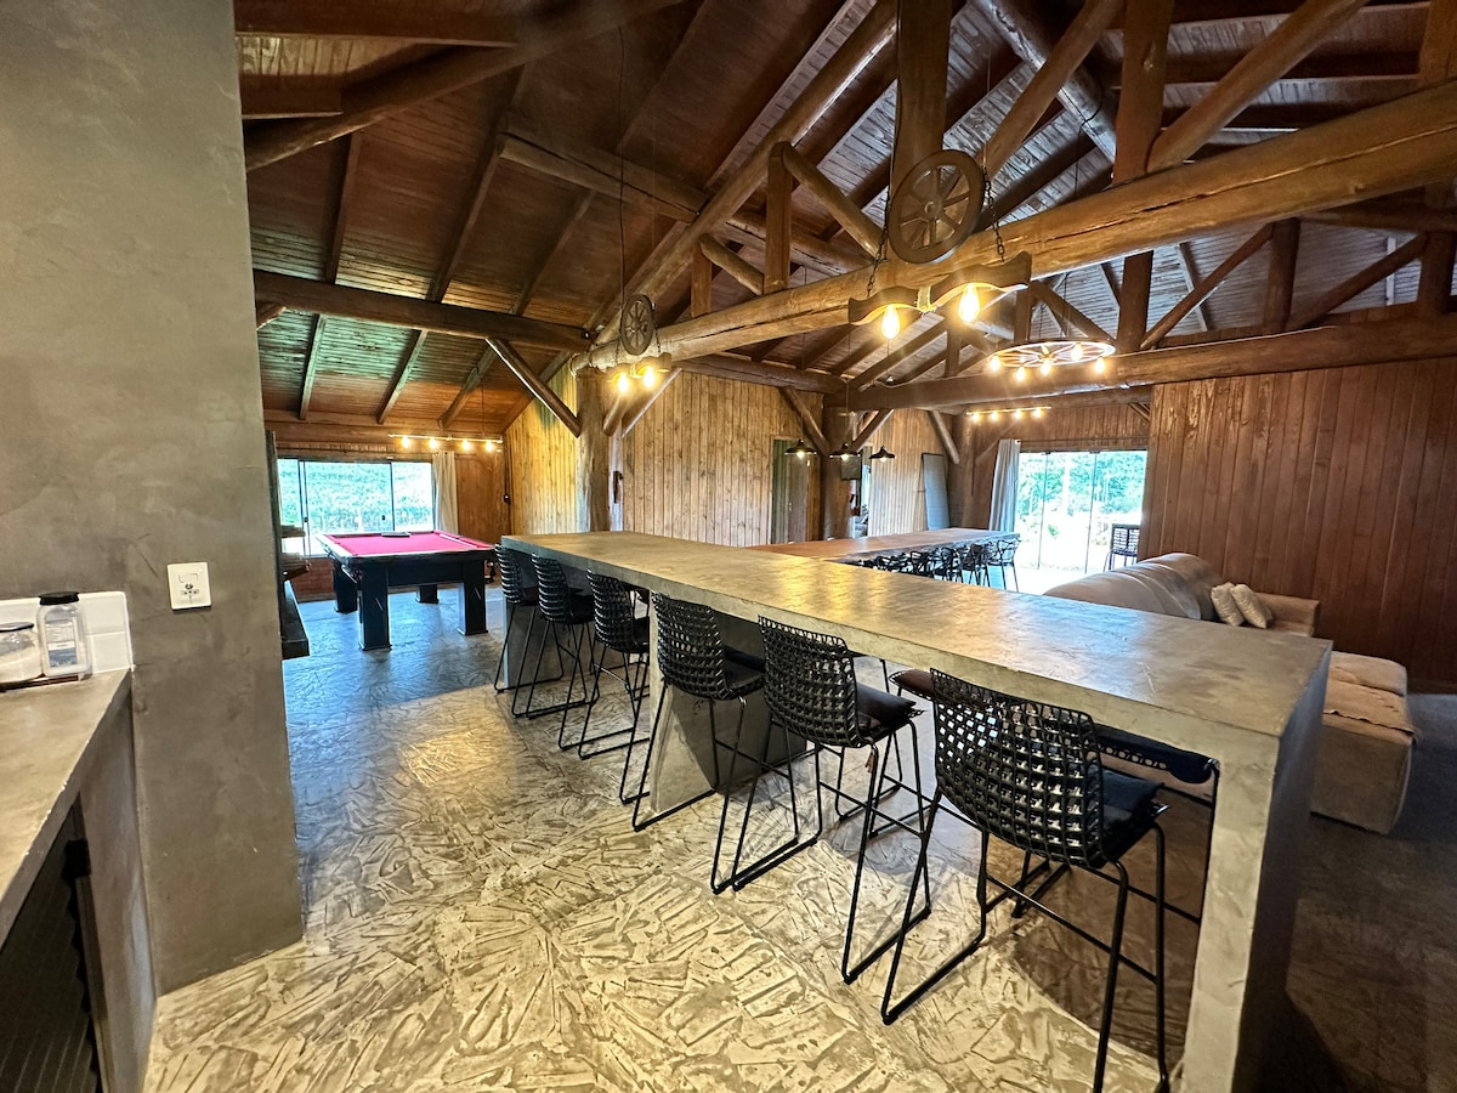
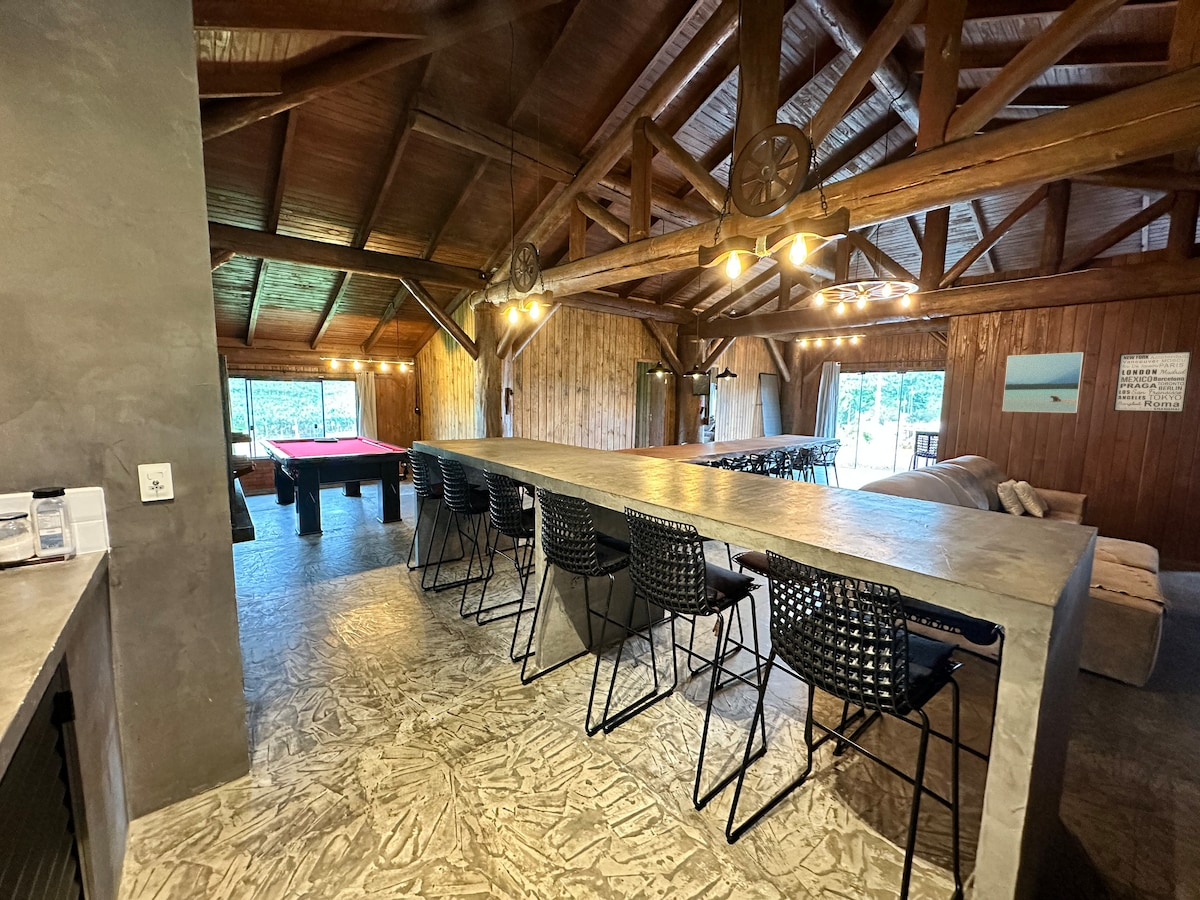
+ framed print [1001,351,1084,414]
+ wall art [1113,350,1193,413]
